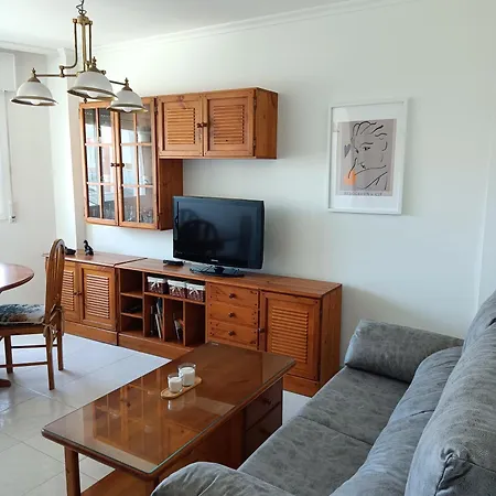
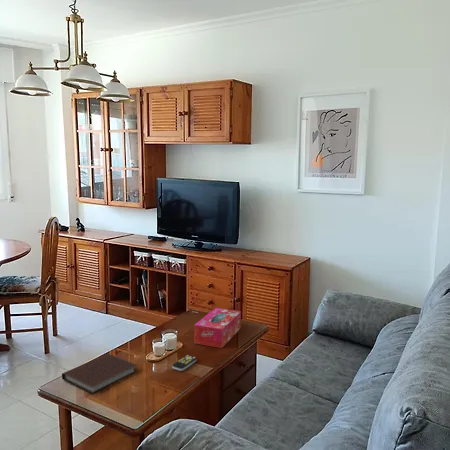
+ notebook [61,353,138,395]
+ tissue box [193,307,242,349]
+ remote control [171,354,197,372]
